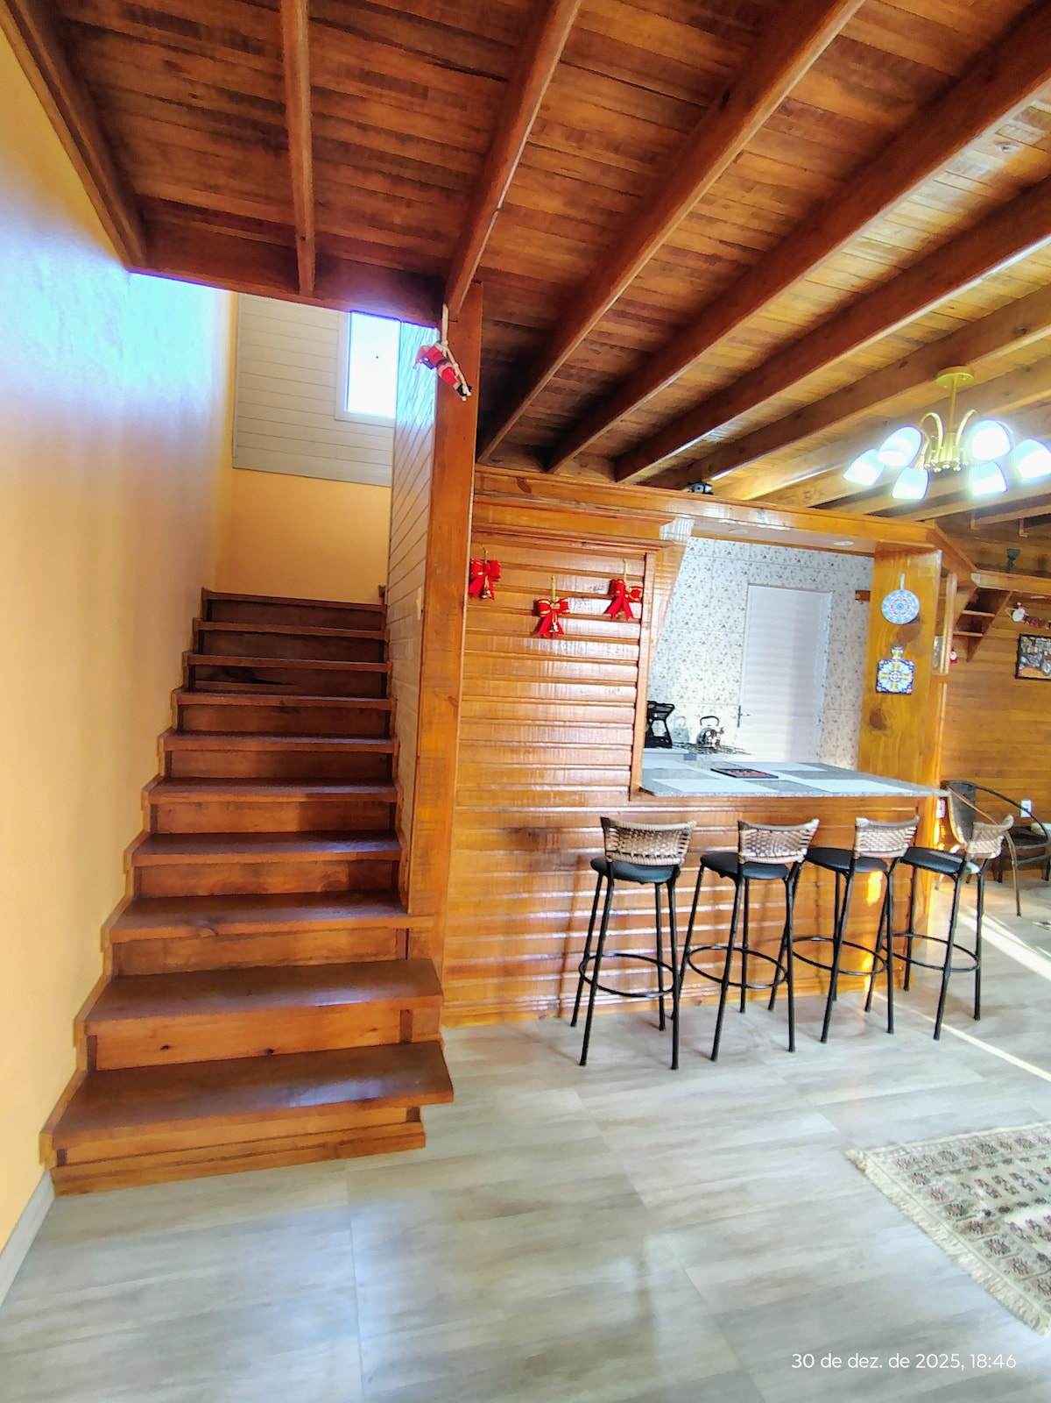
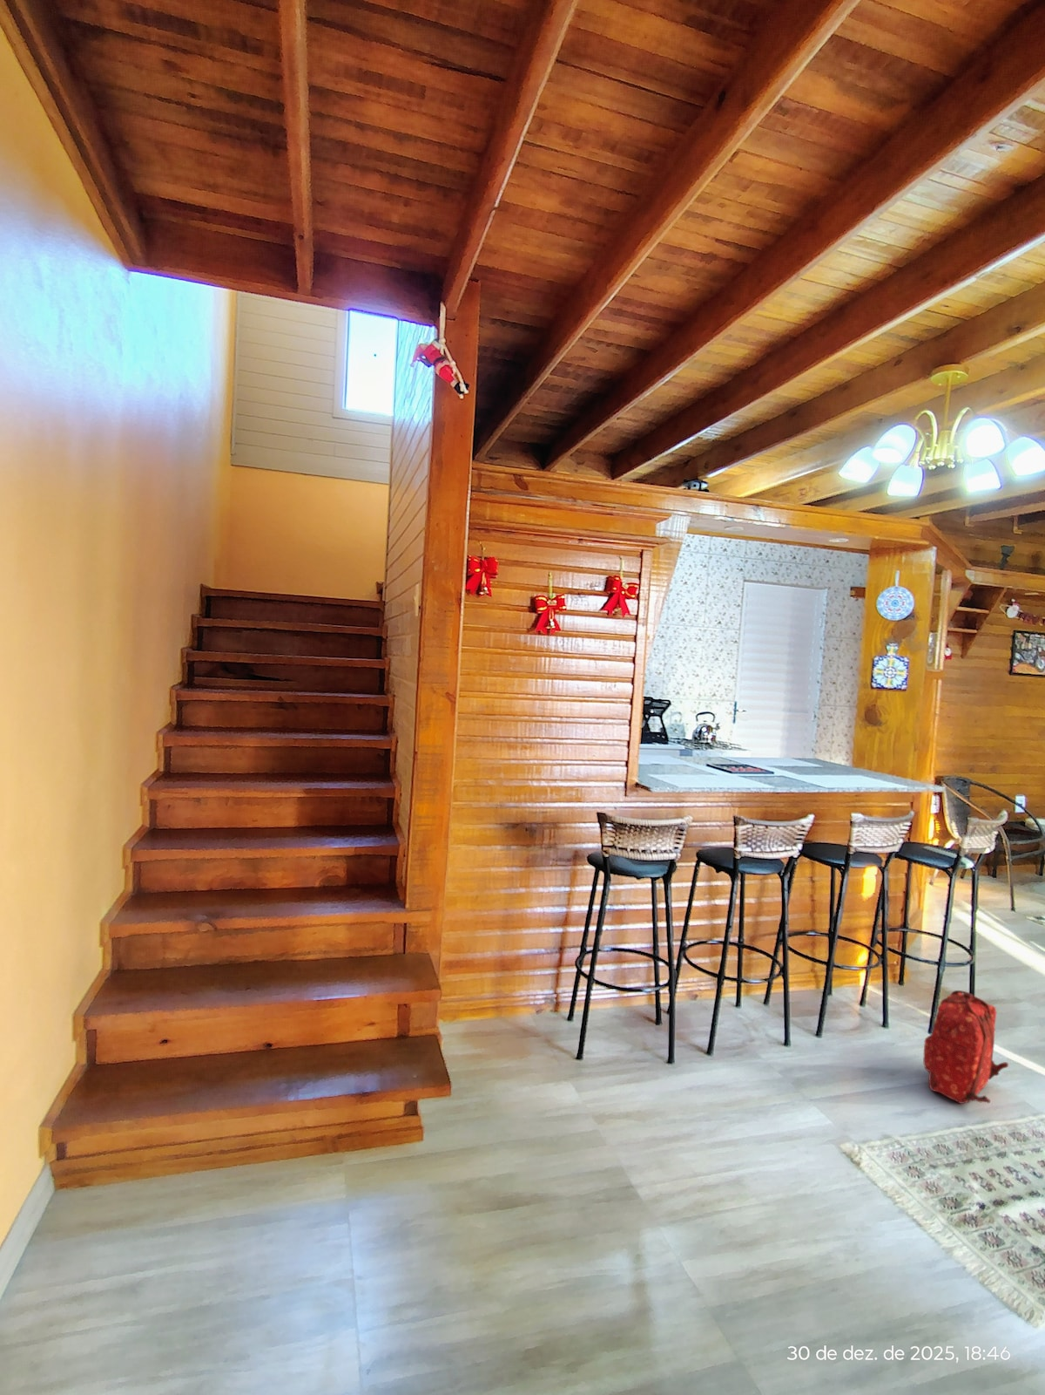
+ backpack [922,990,1009,1105]
